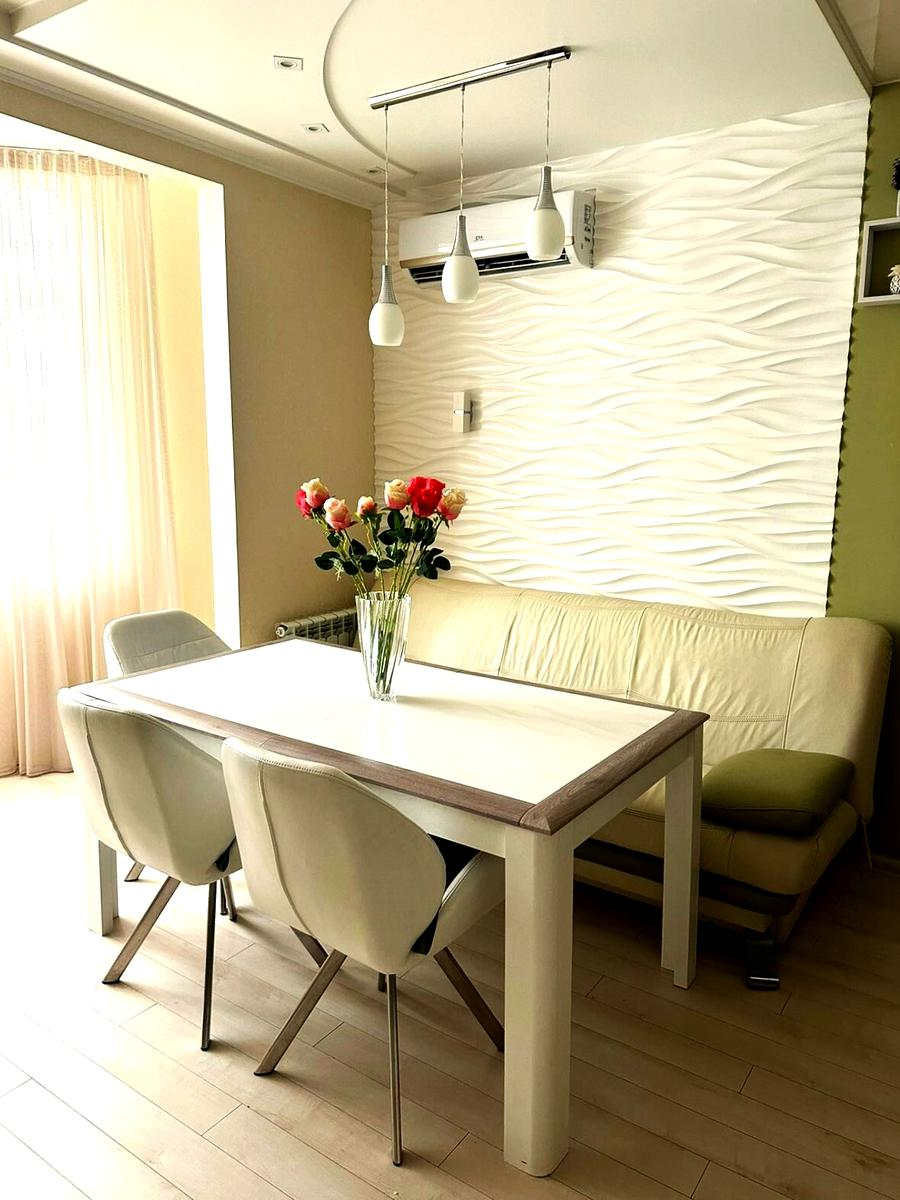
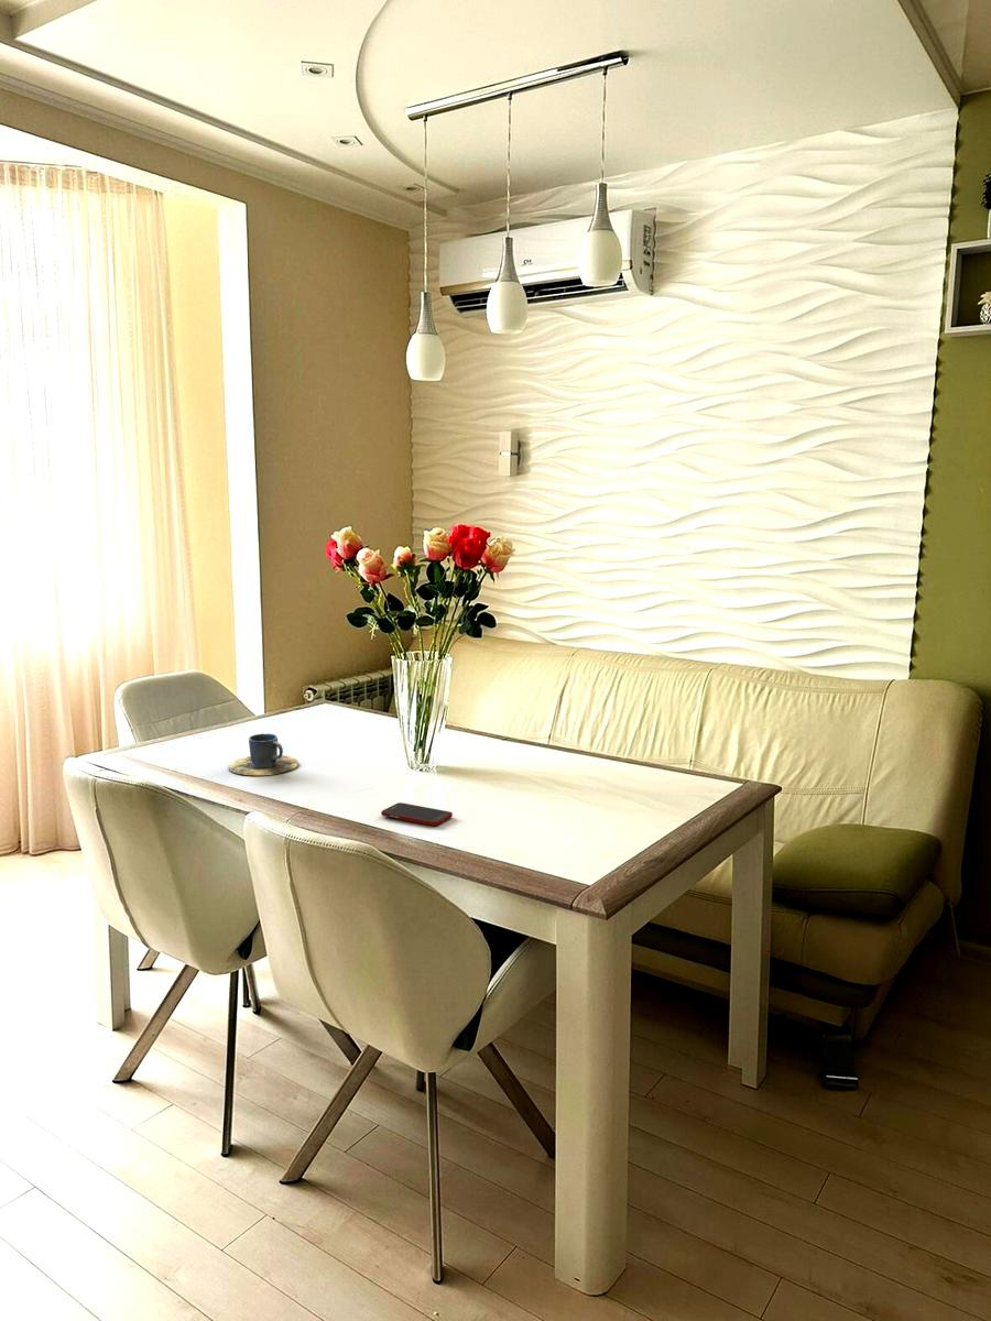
+ cell phone [380,801,454,827]
+ cup [227,732,300,776]
